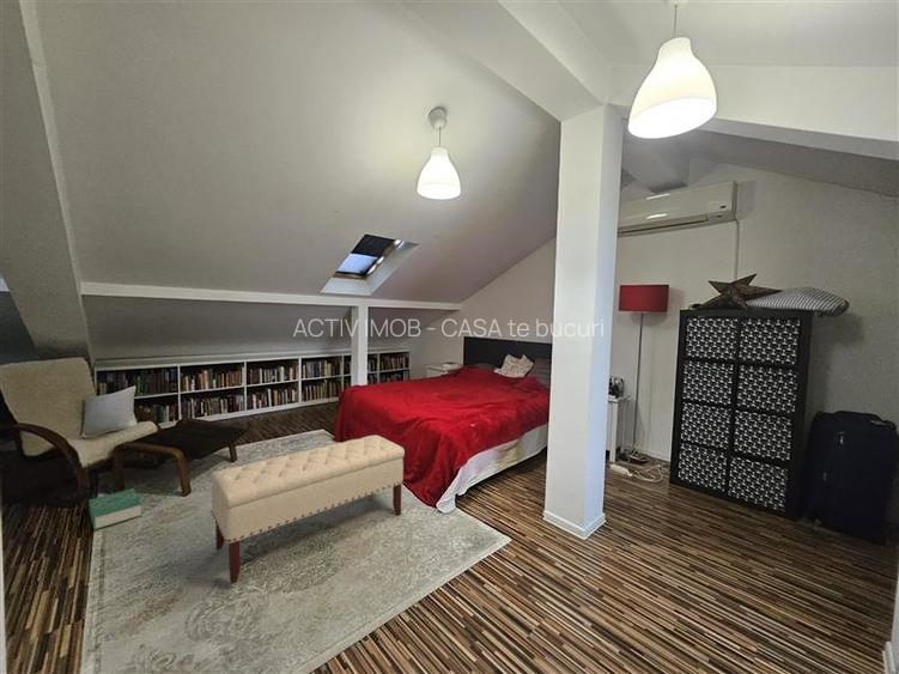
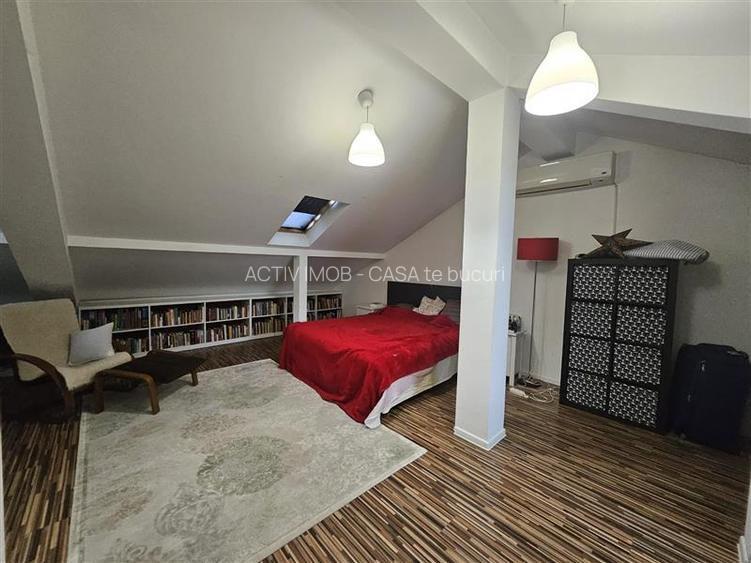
- book [87,487,142,530]
- bench [209,433,406,585]
